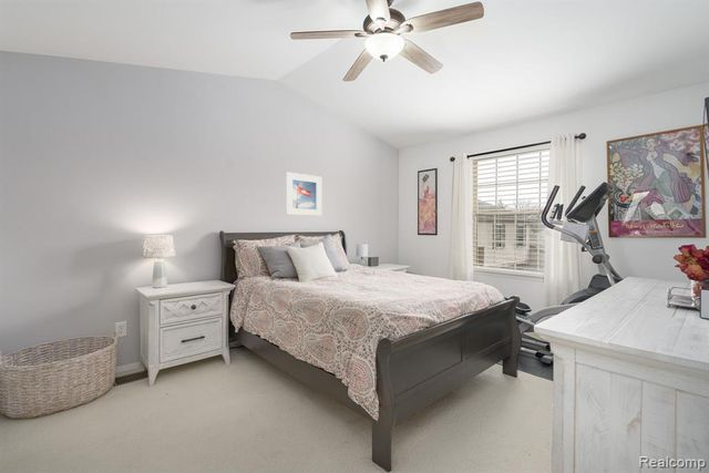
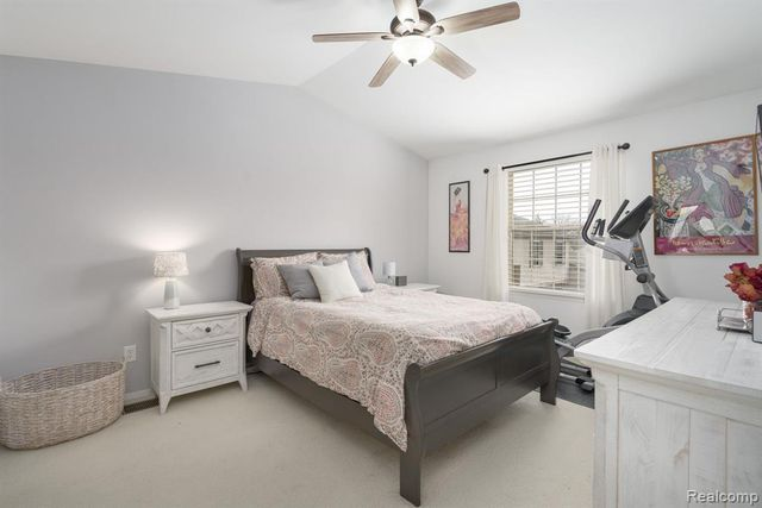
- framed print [285,171,322,217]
